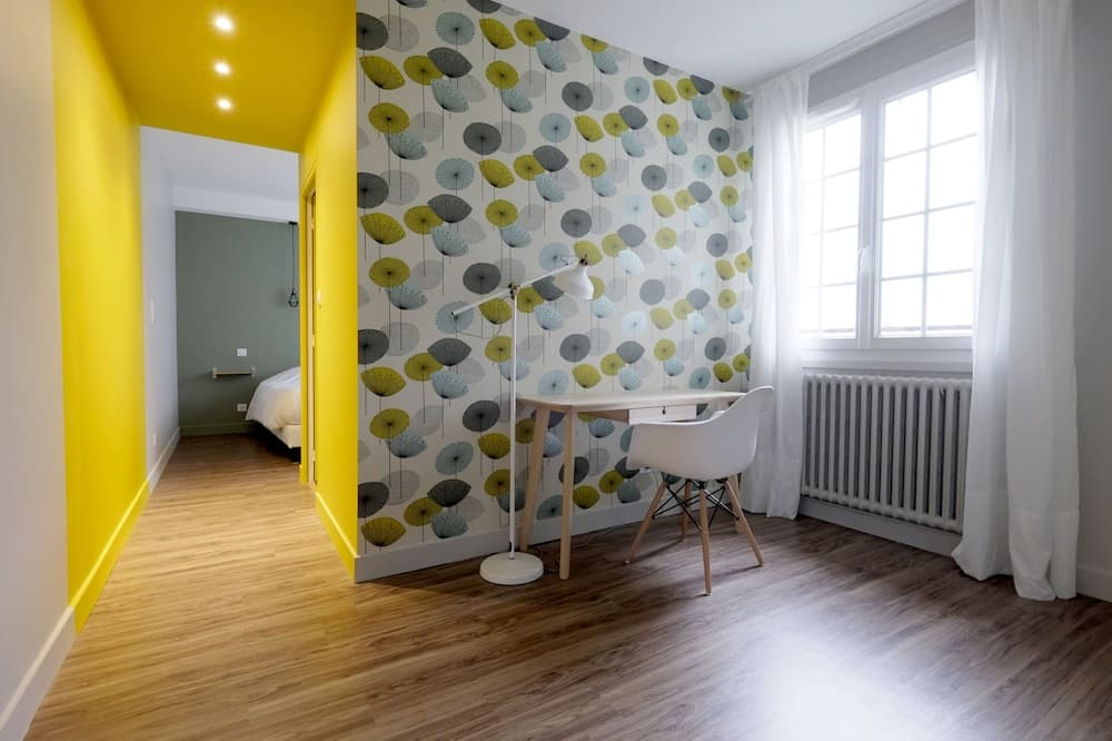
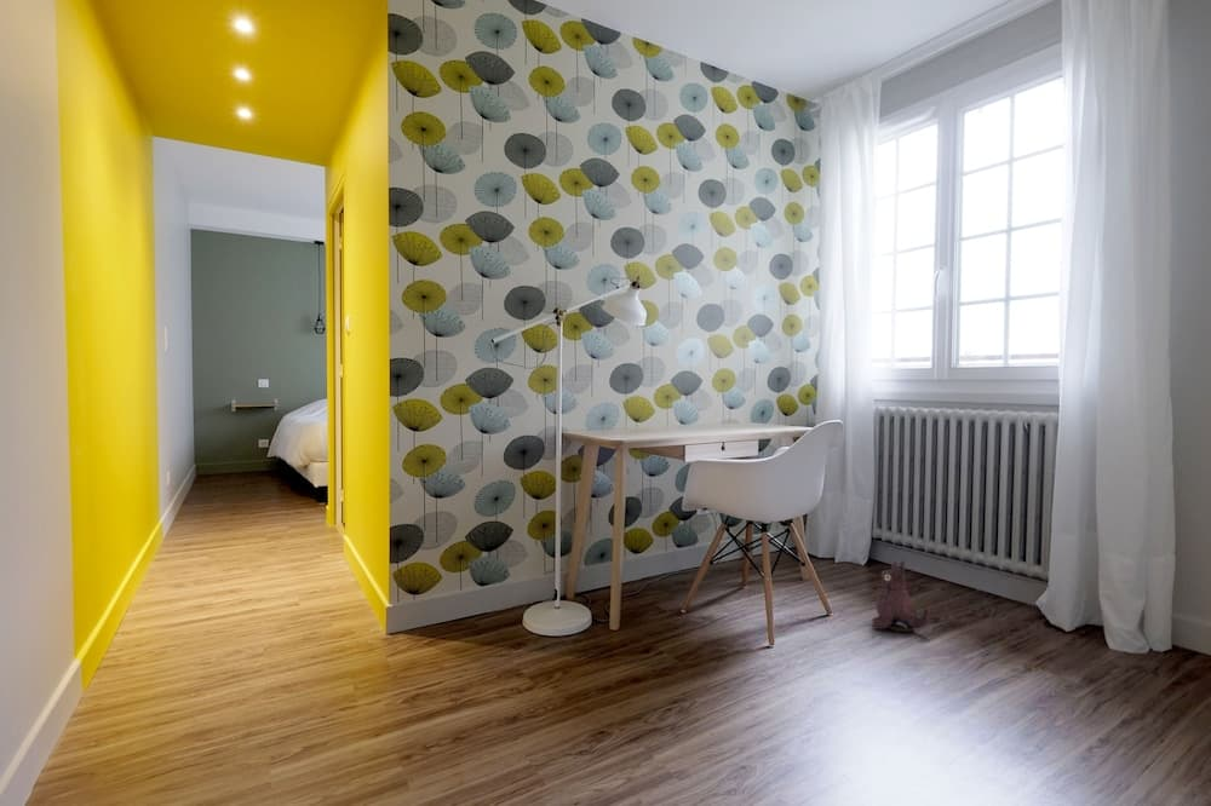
+ plush toy [871,559,931,633]
